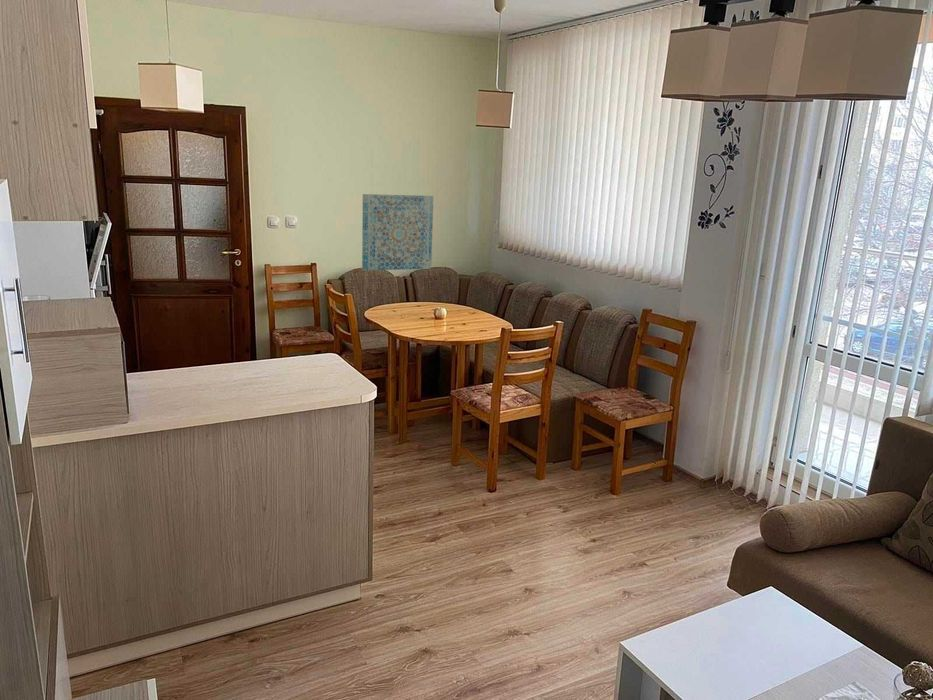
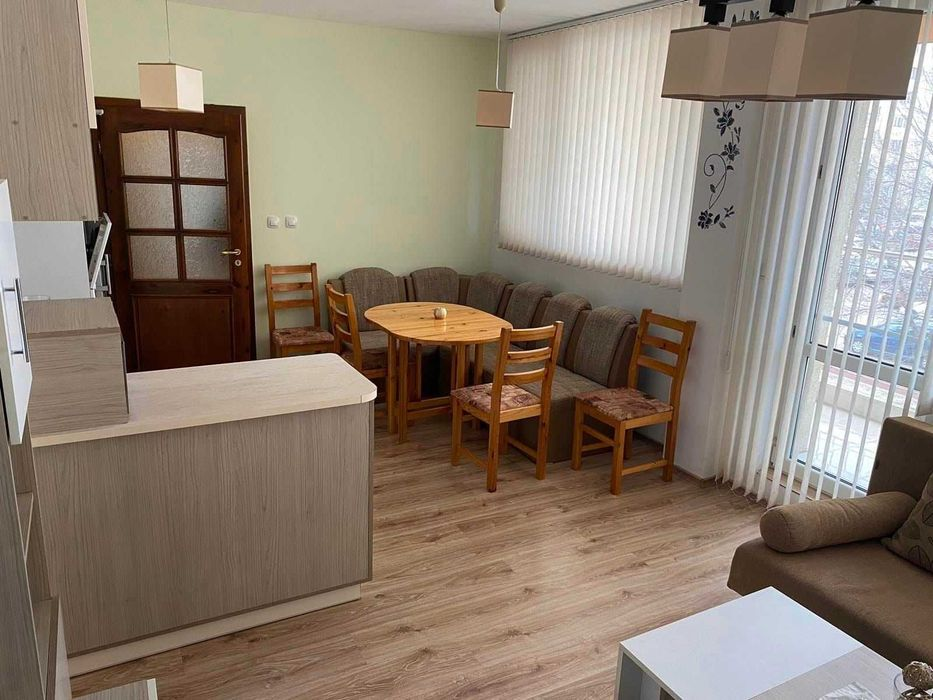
- wall art [361,193,434,271]
